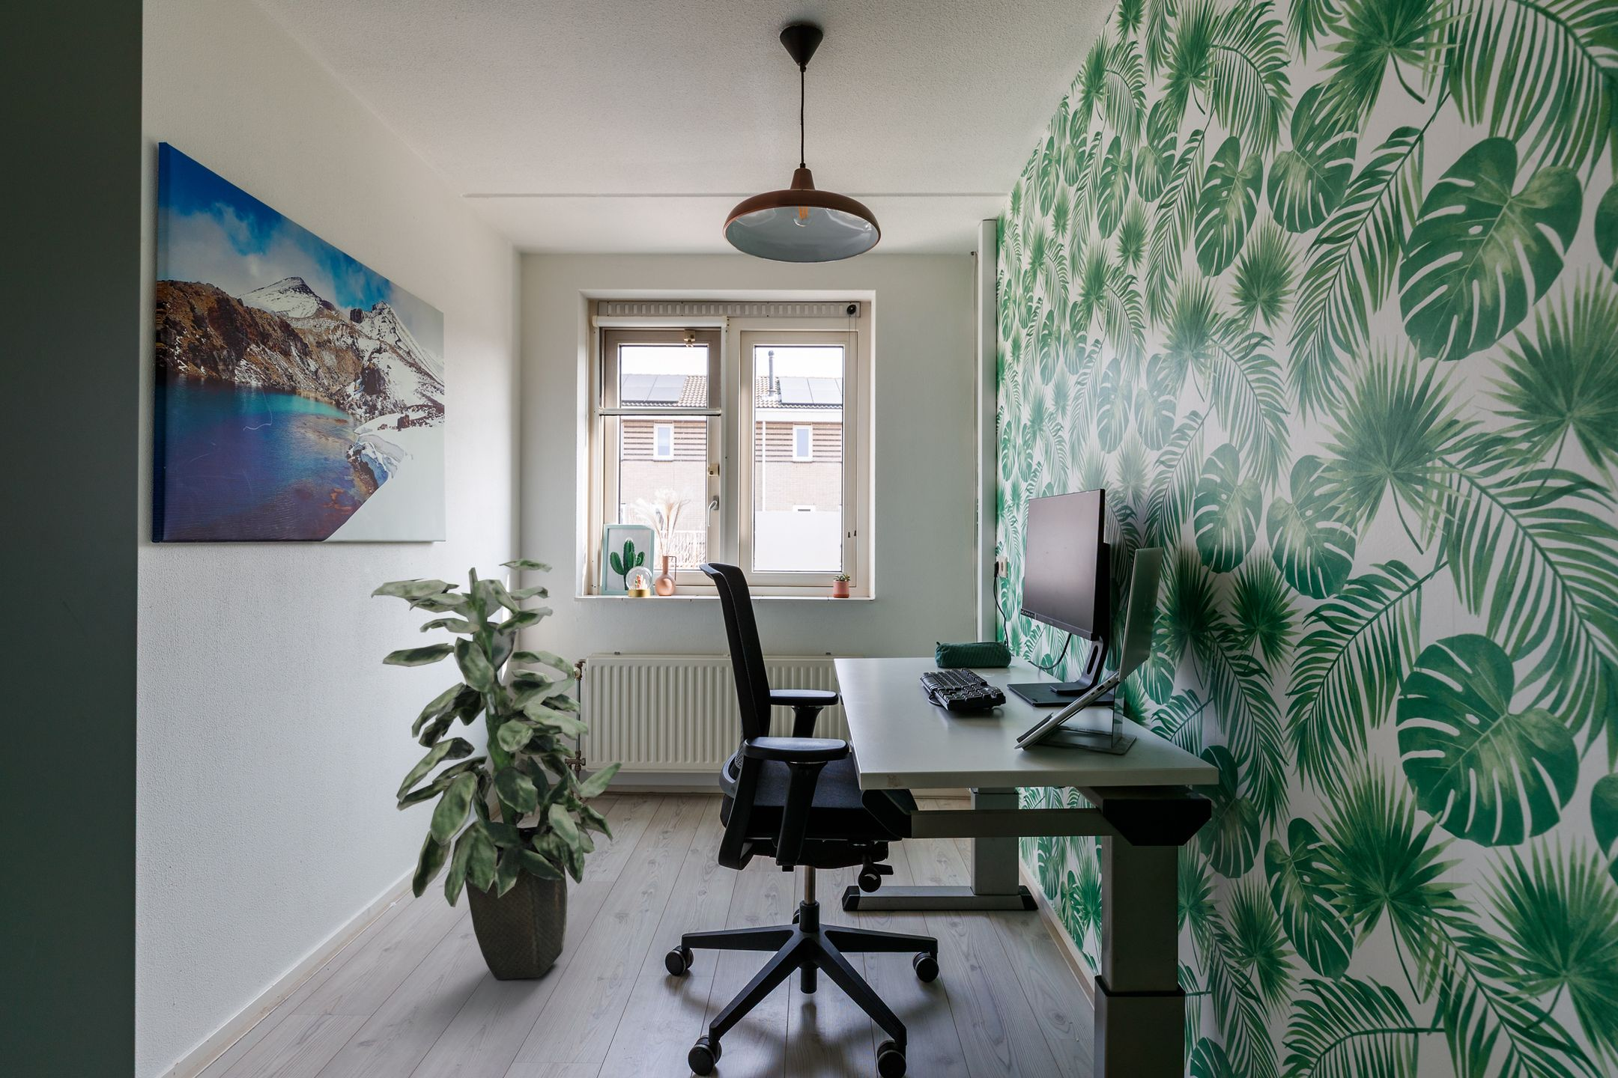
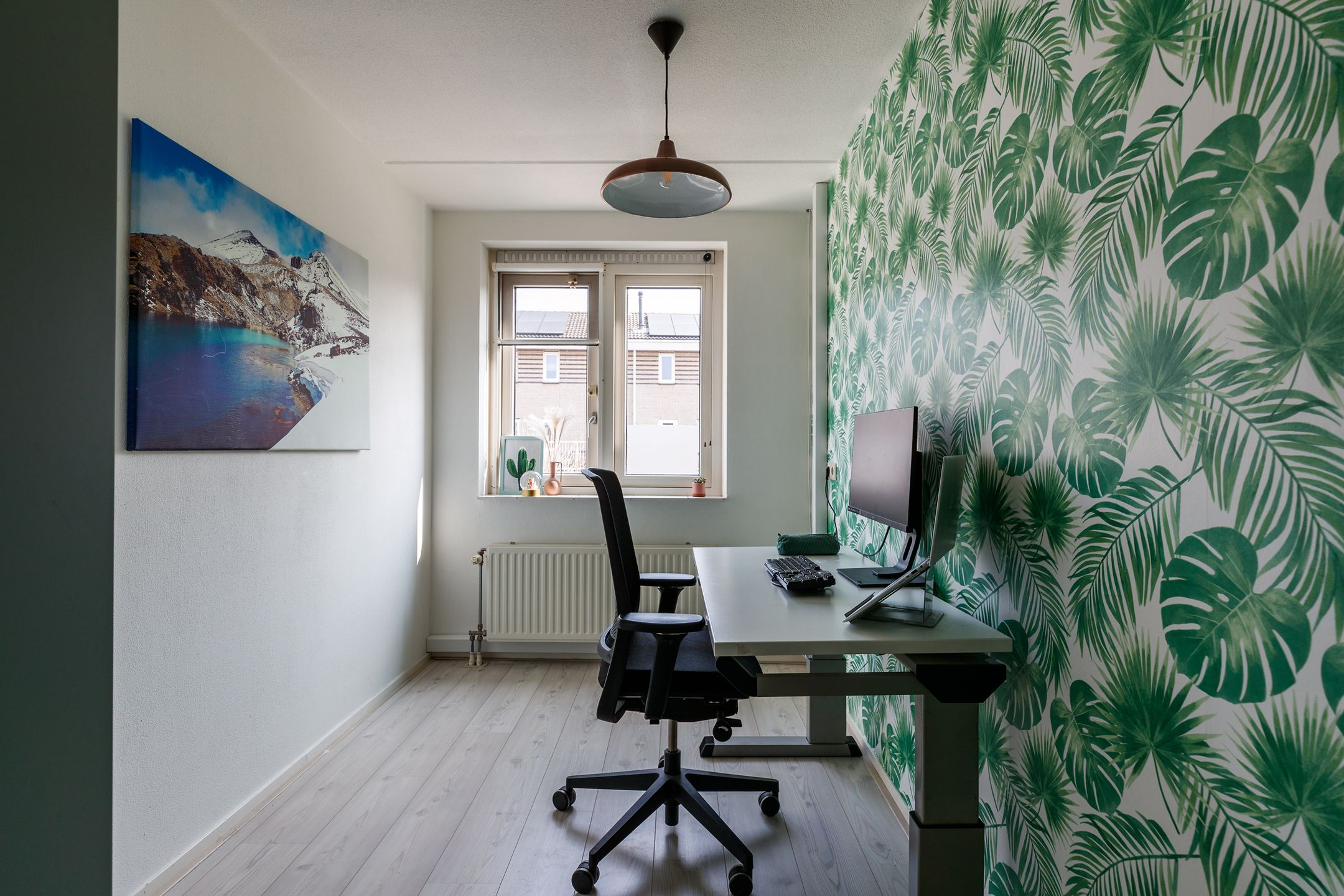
- indoor plant [370,558,622,981]
